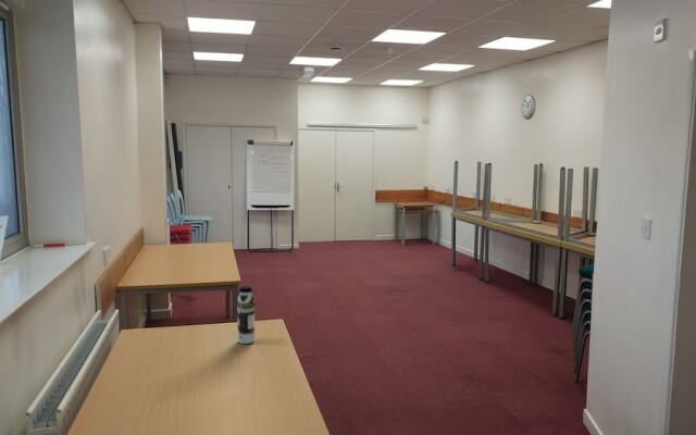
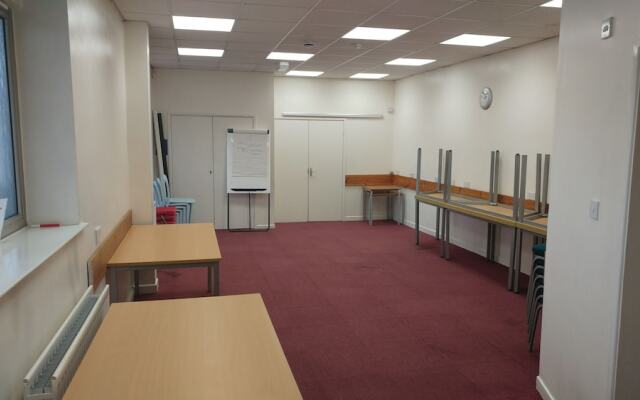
- water bottle [236,285,256,345]
